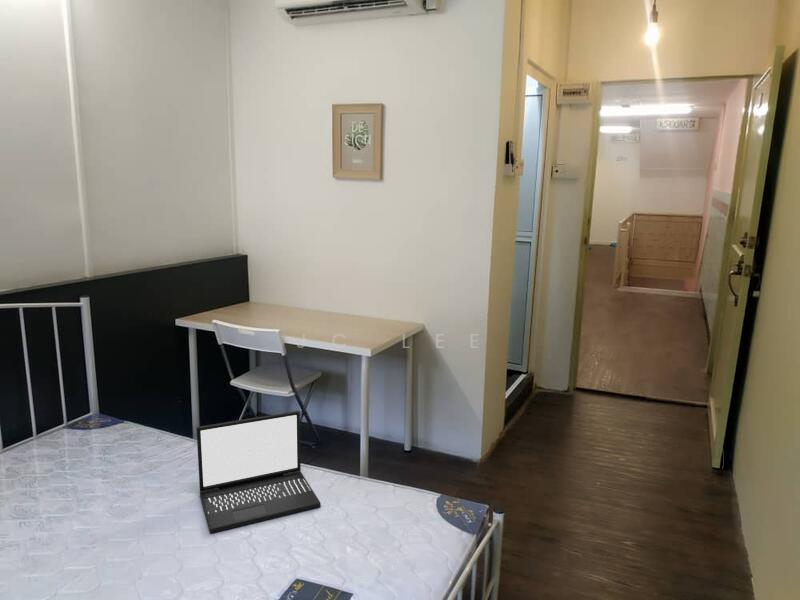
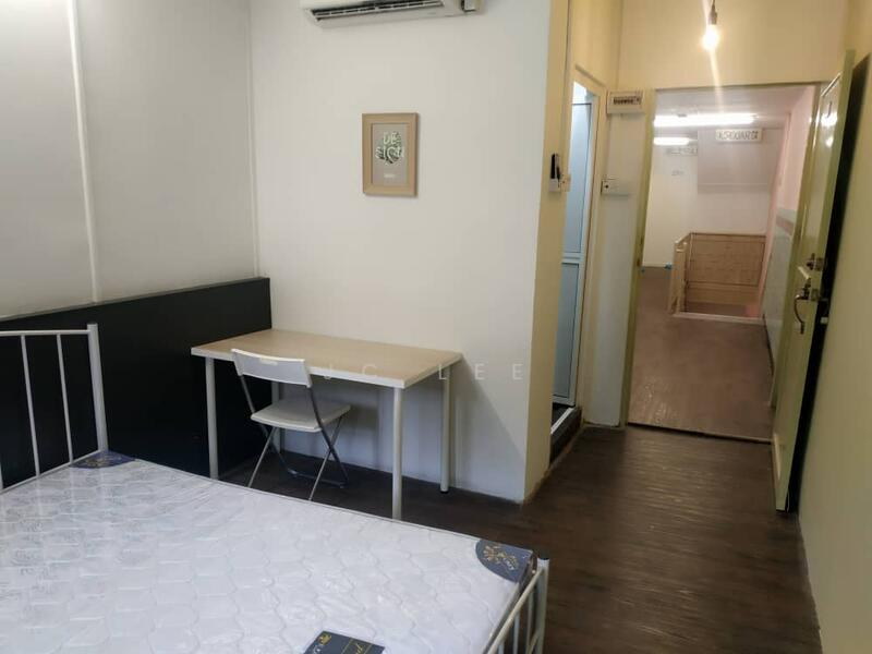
- laptop [195,410,322,534]
